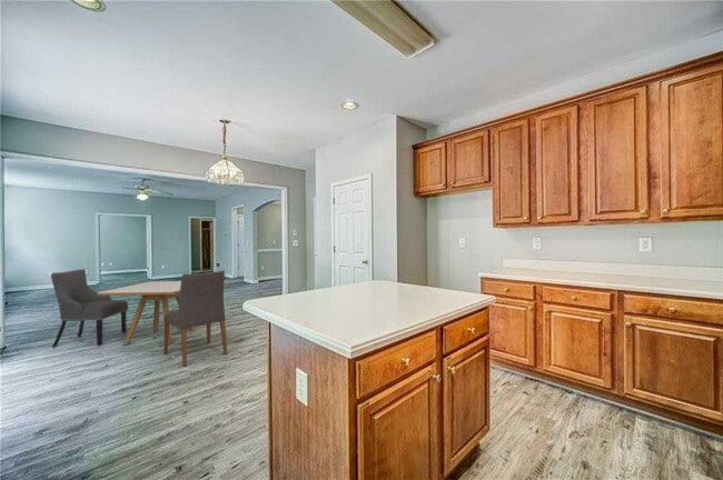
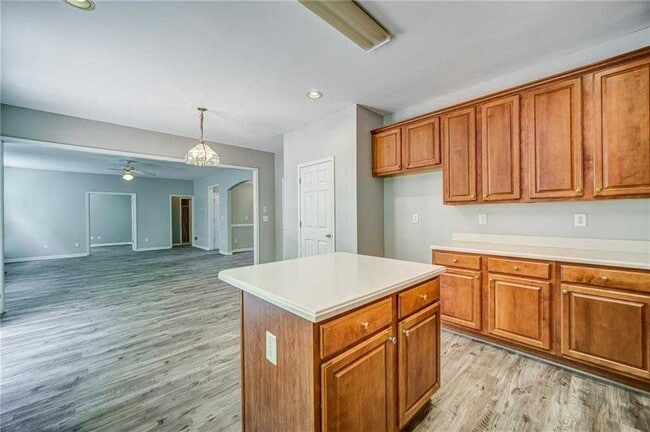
- dining table [97,280,196,346]
- chair [164,270,228,368]
- chair [50,268,129,349]
